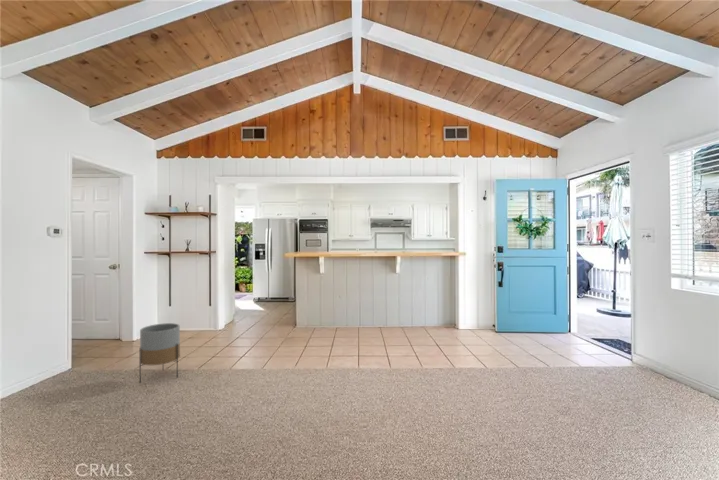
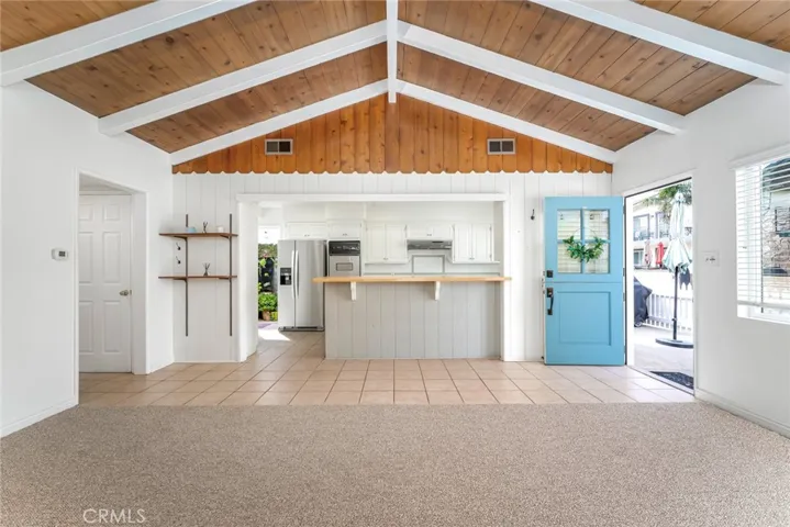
- planter [139,322,181,384]
